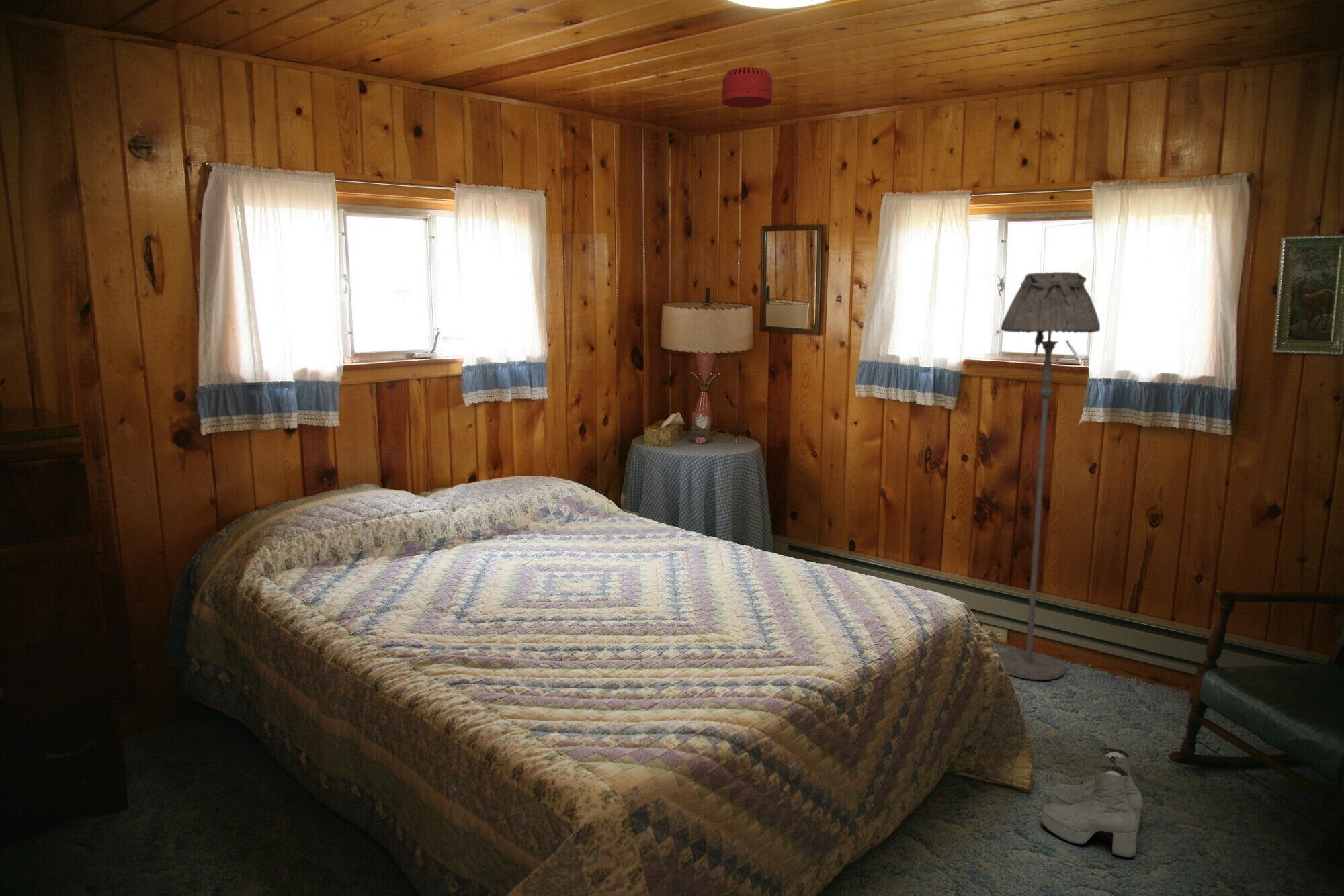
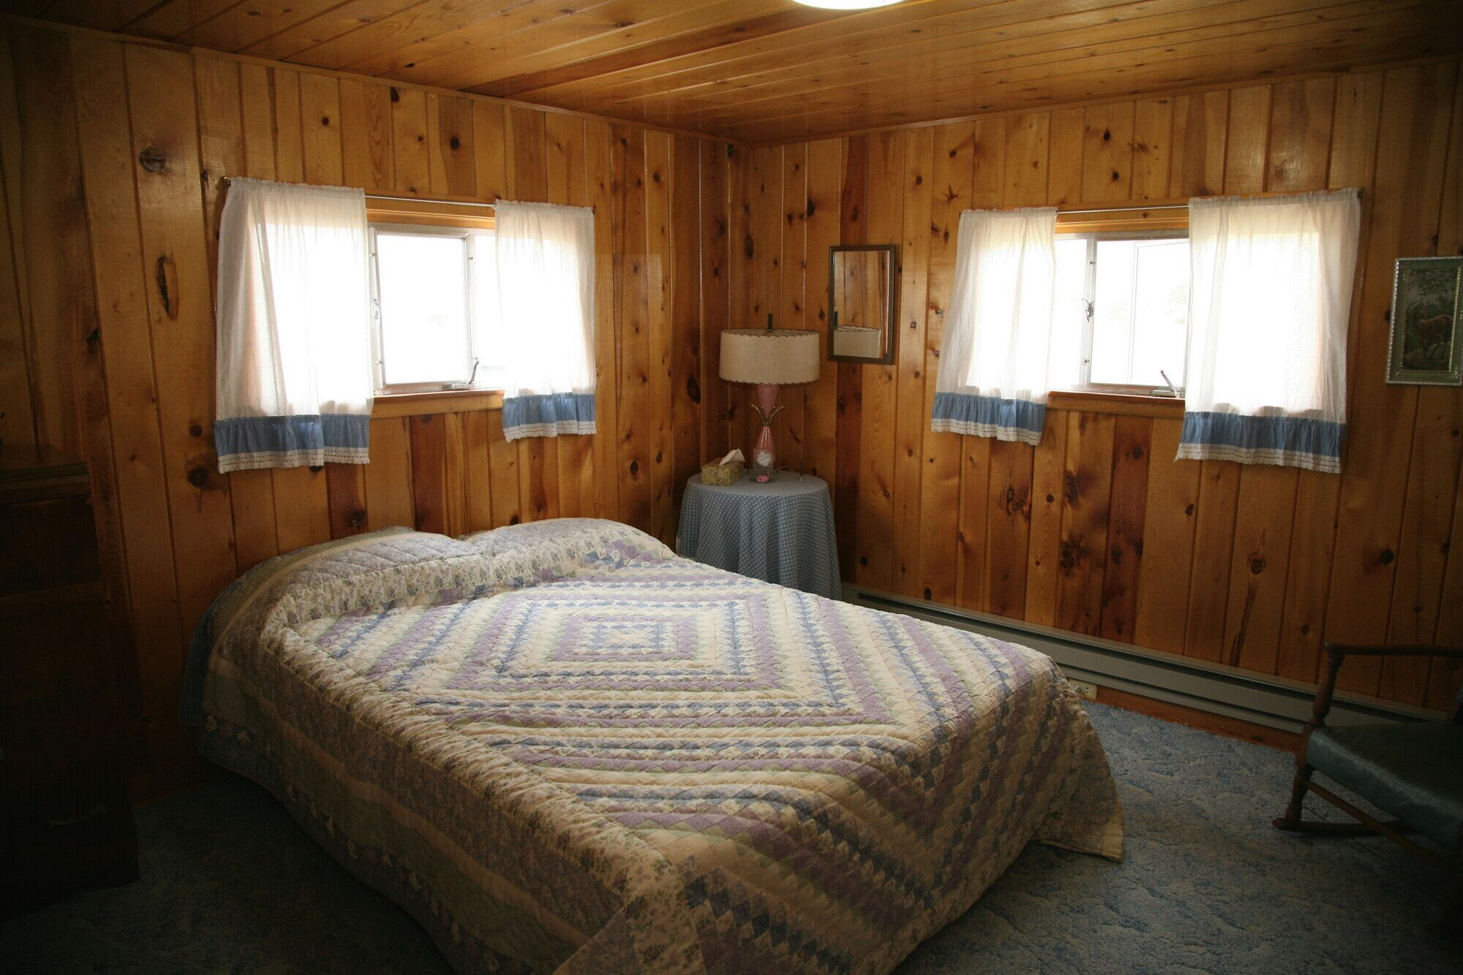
- boots [1040,747,1144,858]
- floor lamp [997,271,1101,680]
- smoke detector [722,66,773,109]
